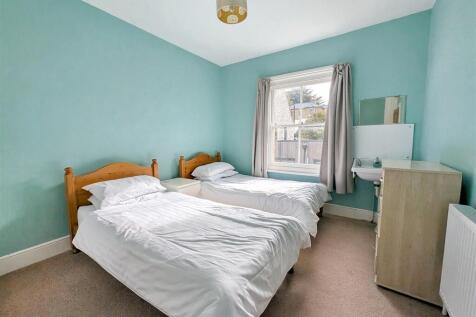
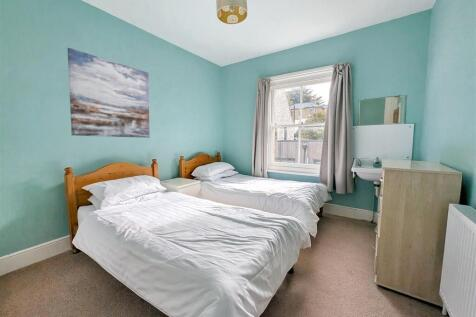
+ wall art [66,47,151,139]
